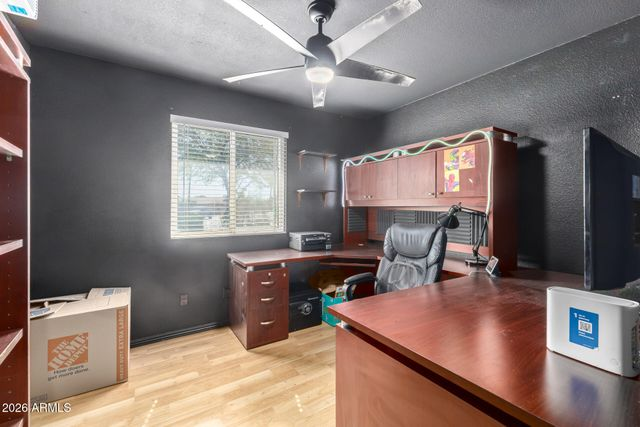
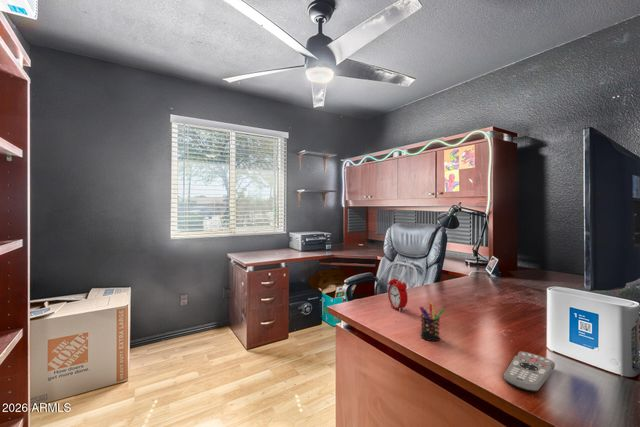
+ remote control [503,350,556,393]
+ alarm clock [387,274,409,312]
+ pen holder [419,301,446,342]
